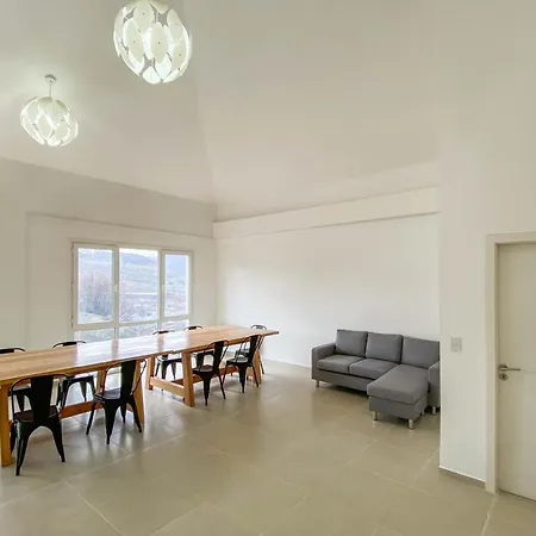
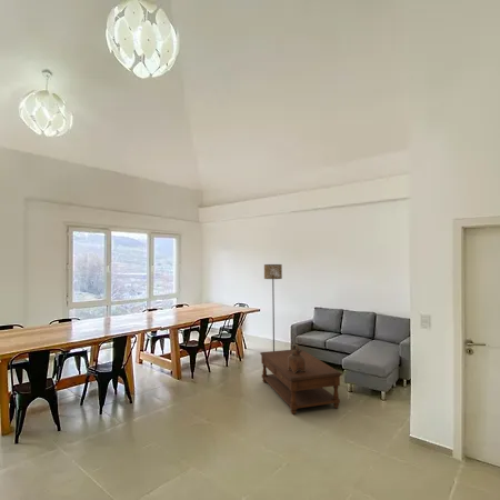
+ coffee table [259,348,343,416]
+ vessel [288,343,306,373]
+ floor lamp [263,263,283,351]
